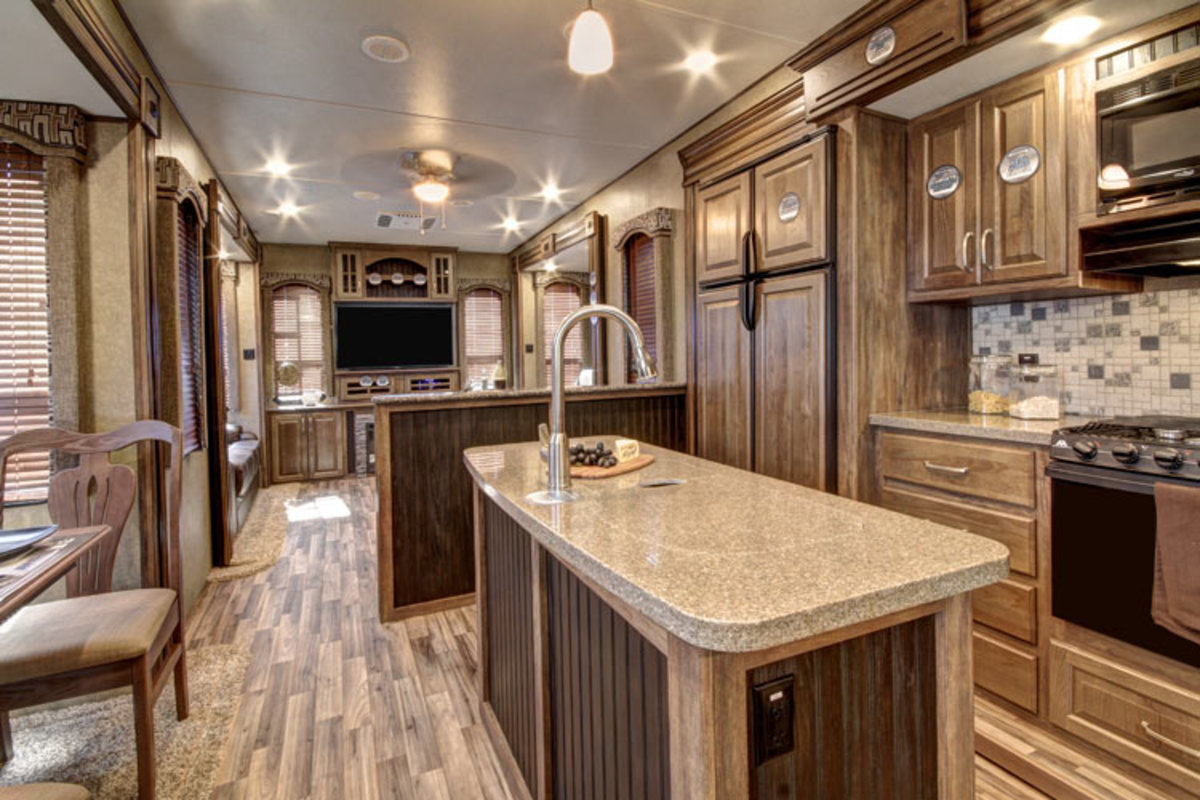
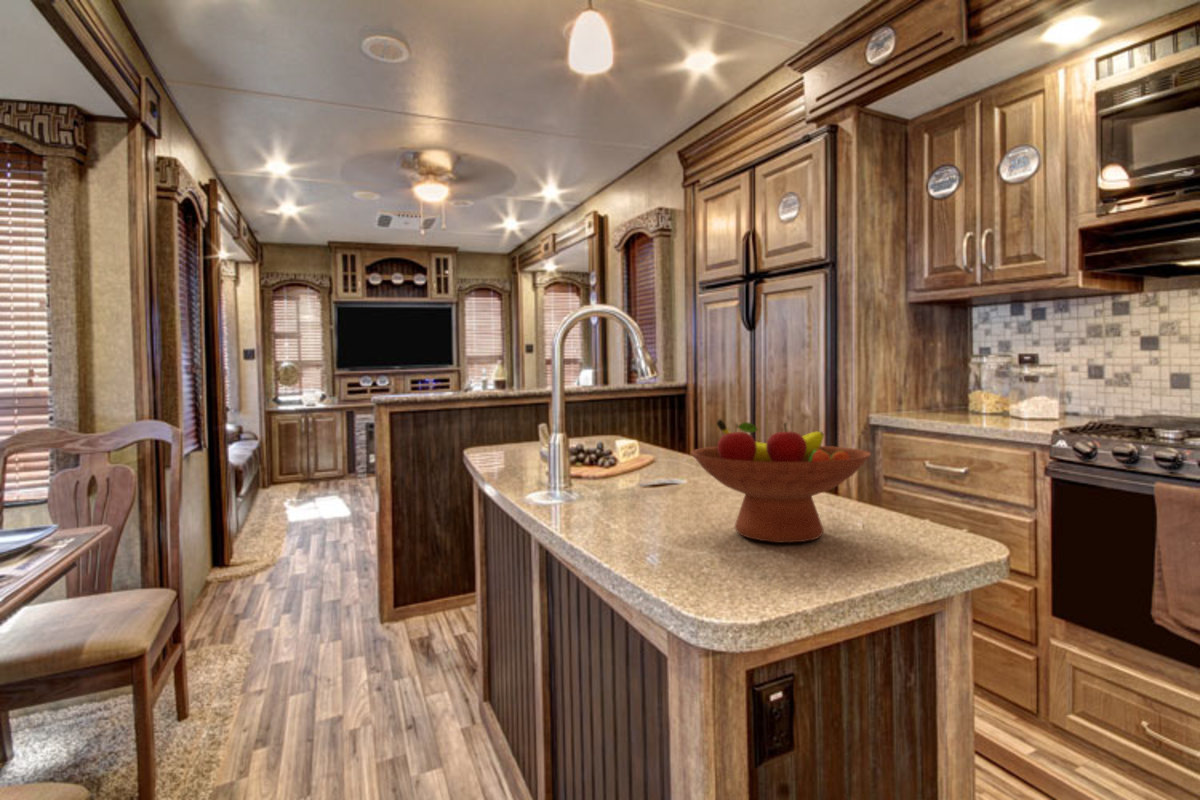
+ fruit bowl [690,418,872,544]
